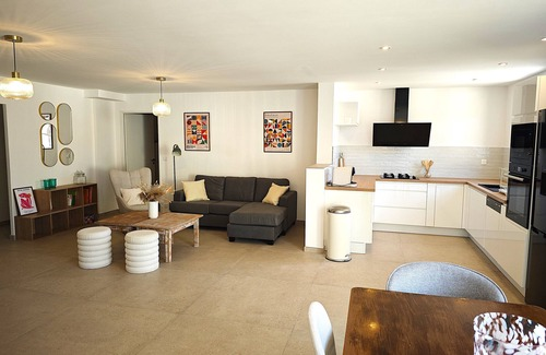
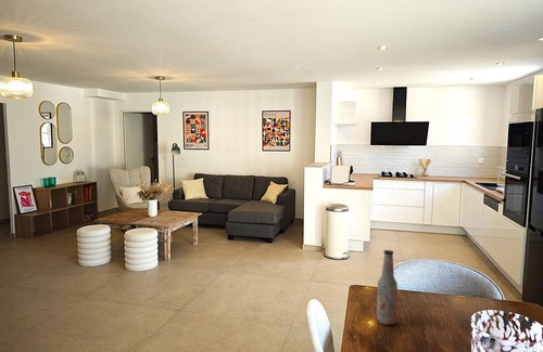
+ bottle [376,249,399,326]
